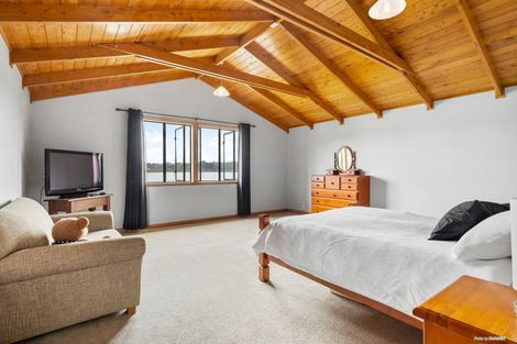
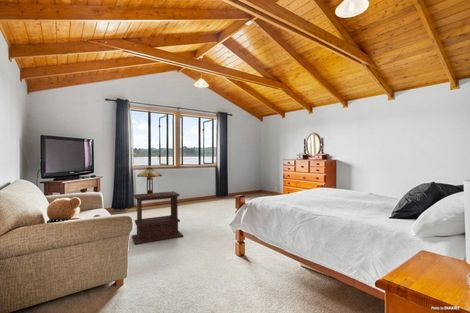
+ side table [131,190,185,245]
+ table lamp [136,166,163,196]
